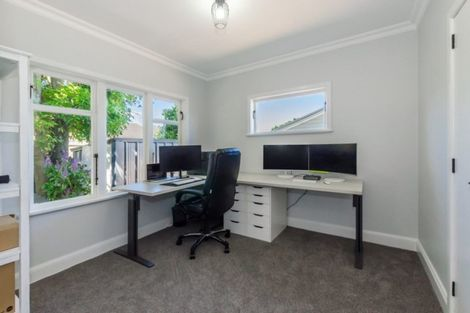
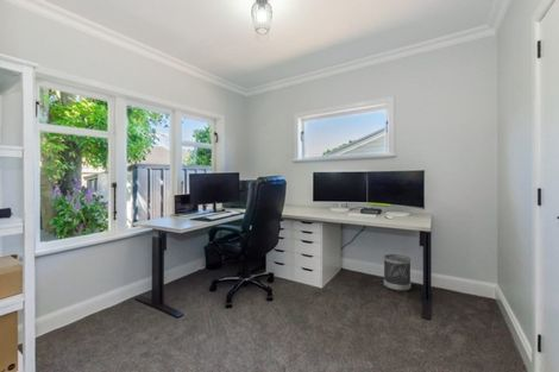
+ wastebasket [383,253,412,292]
